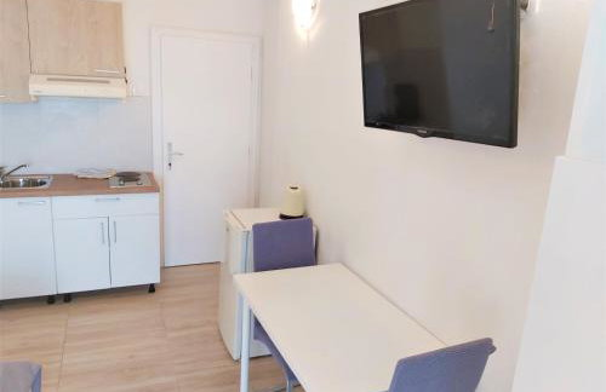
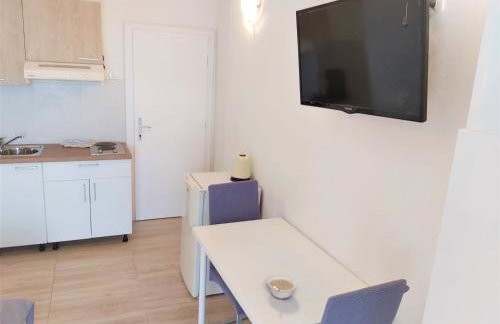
+ legume [266,275,297,300]
